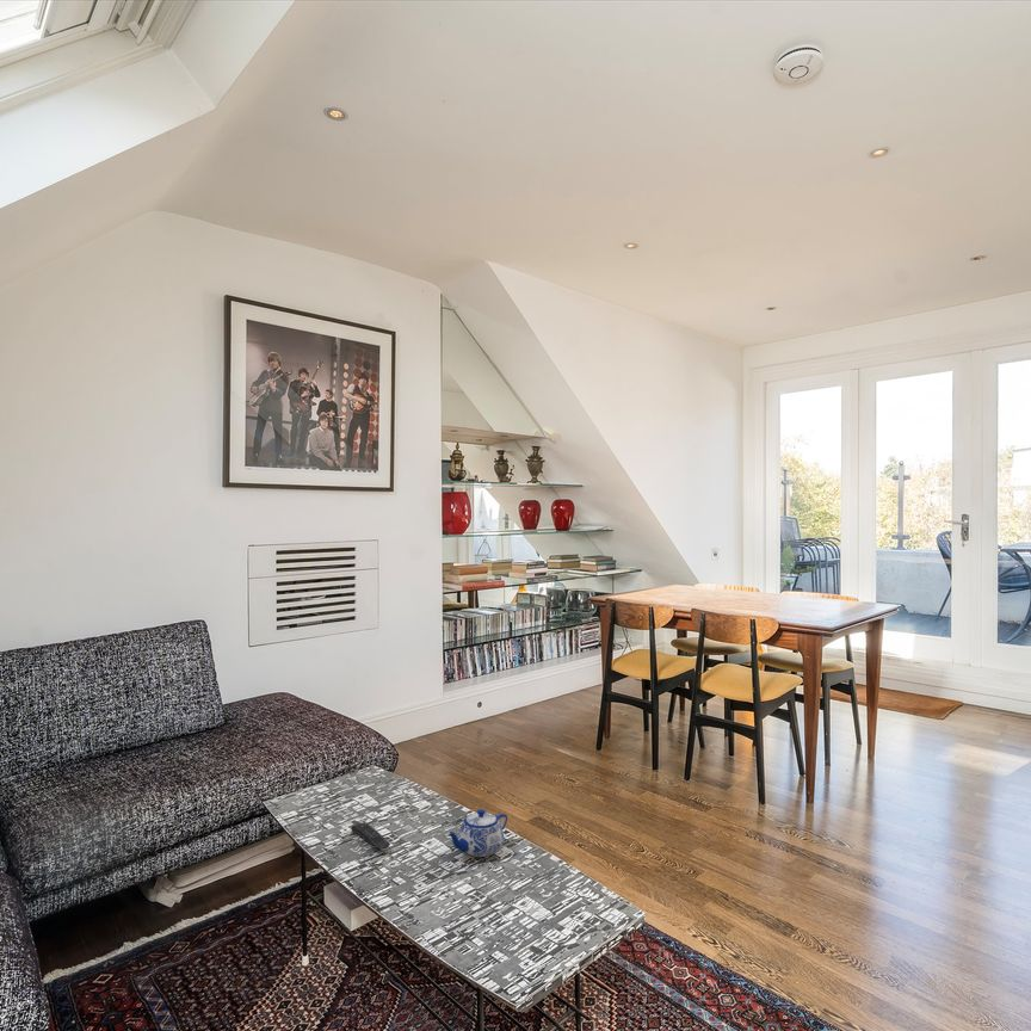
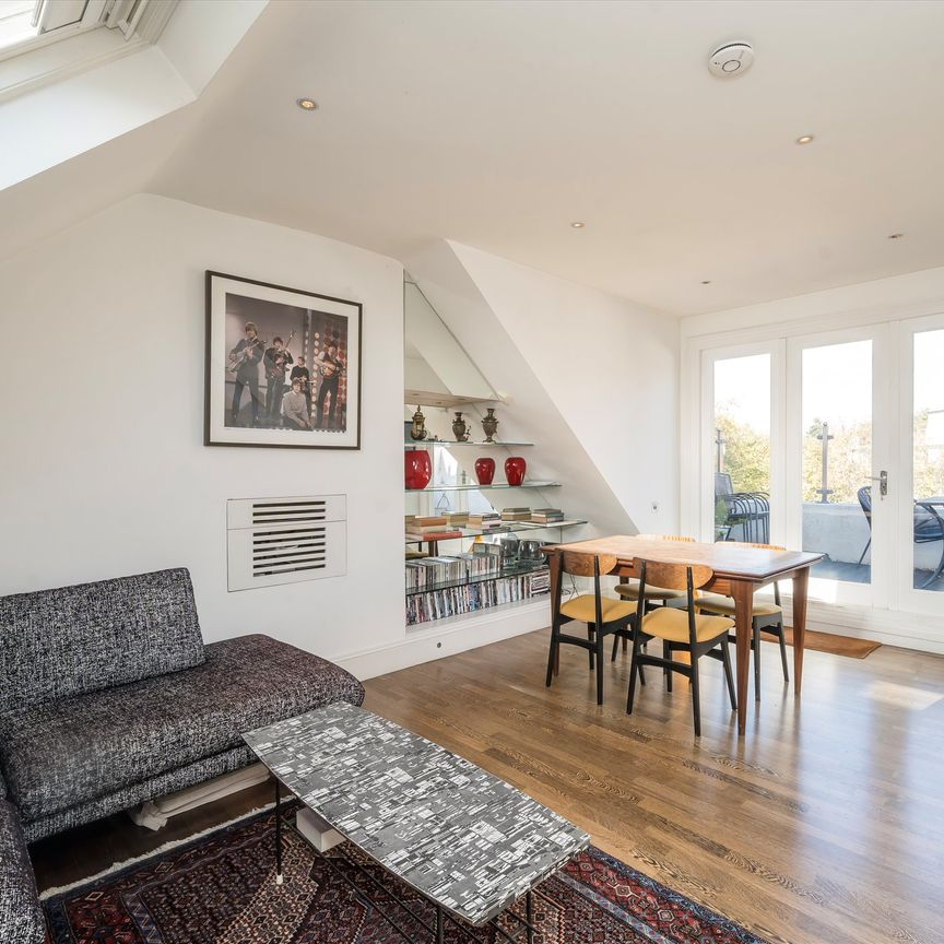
- remote control [350,821,391,853]
- teapot [446,808,508,858]
